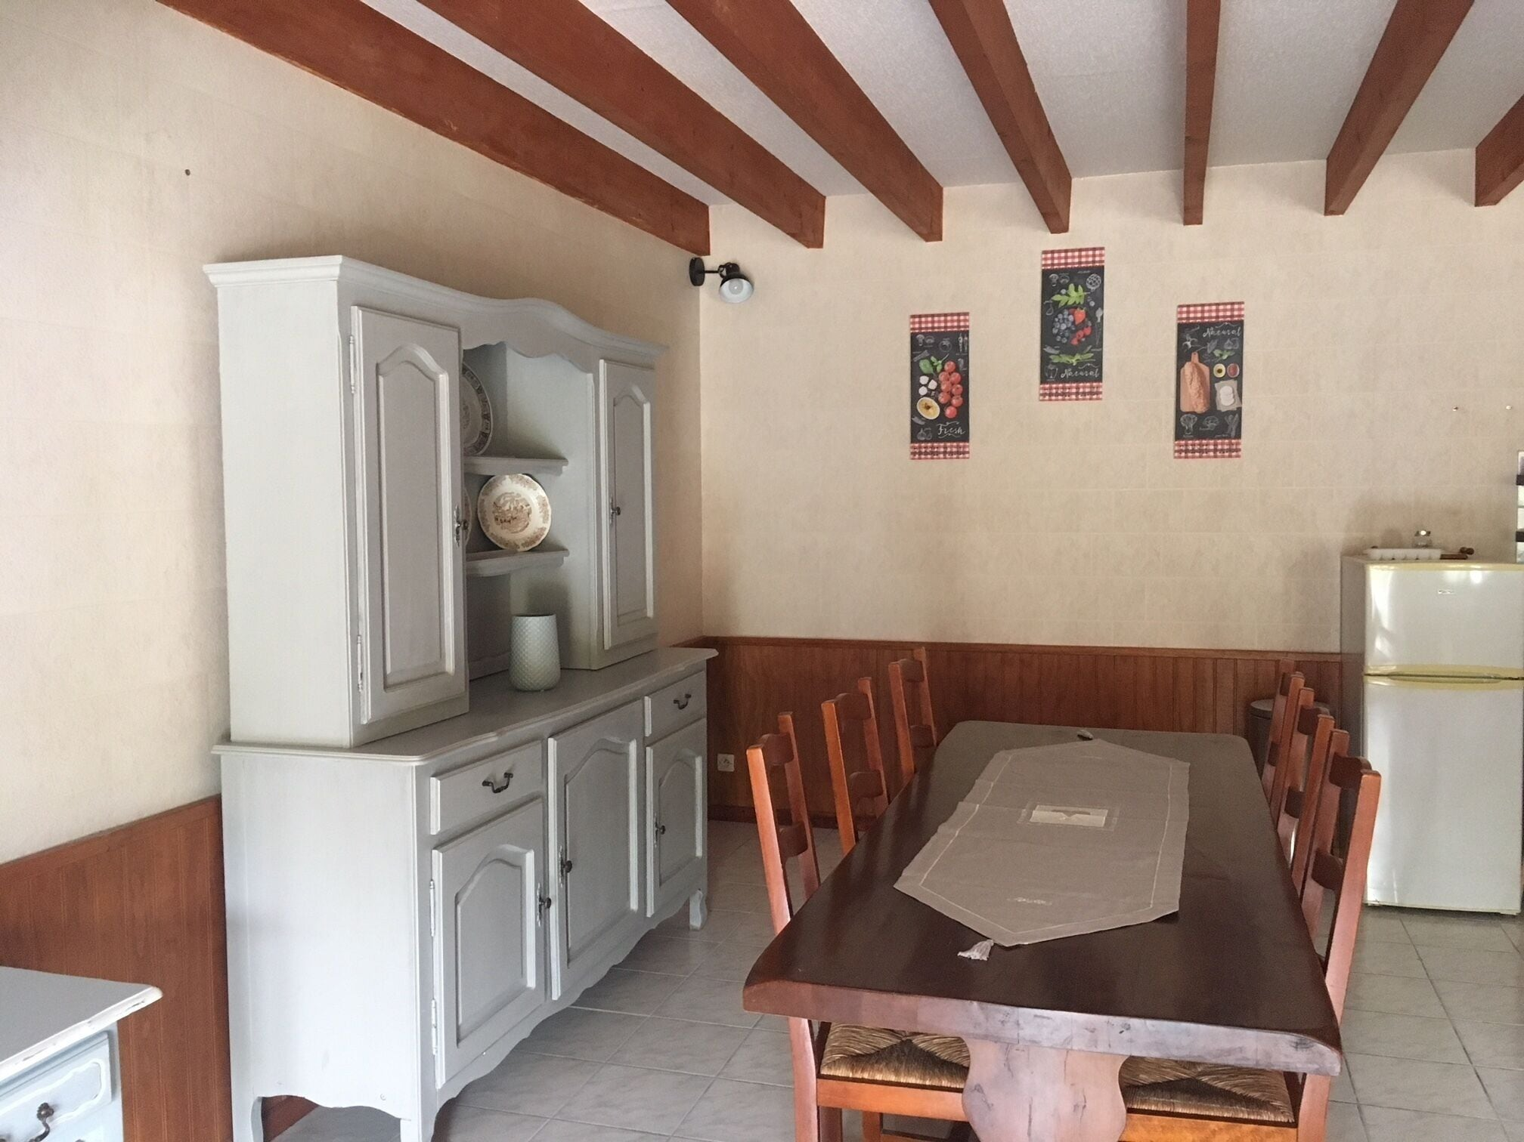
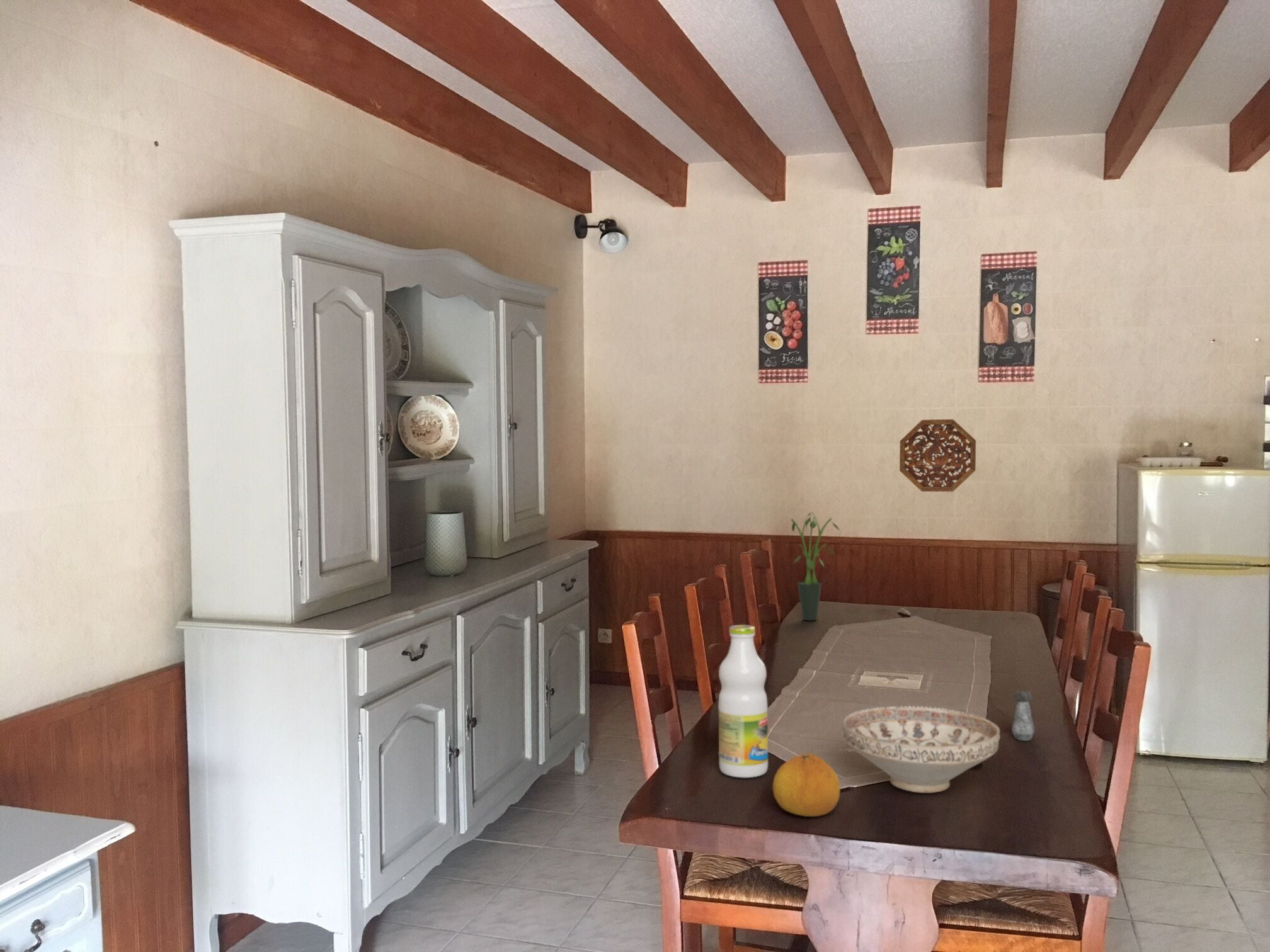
+ salt shaker [1011,690,1036,742]
+ decorative bowl [842,705,1000,793]
+ decorative platter [899,419,976,492]
+ fruit [772,753,841,817]
+ potted plant [791,511,840,621]
+ bottle [718,624,769,778]
